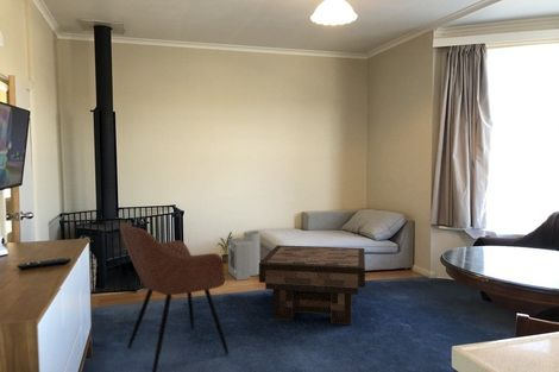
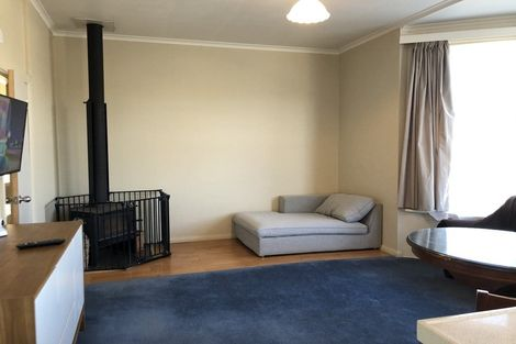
- air purifier [227,231,262,282]
- potted plant [215,231,235,264]
- armchair [119,221,230,372]
- coffee table [258,244,366,326]
